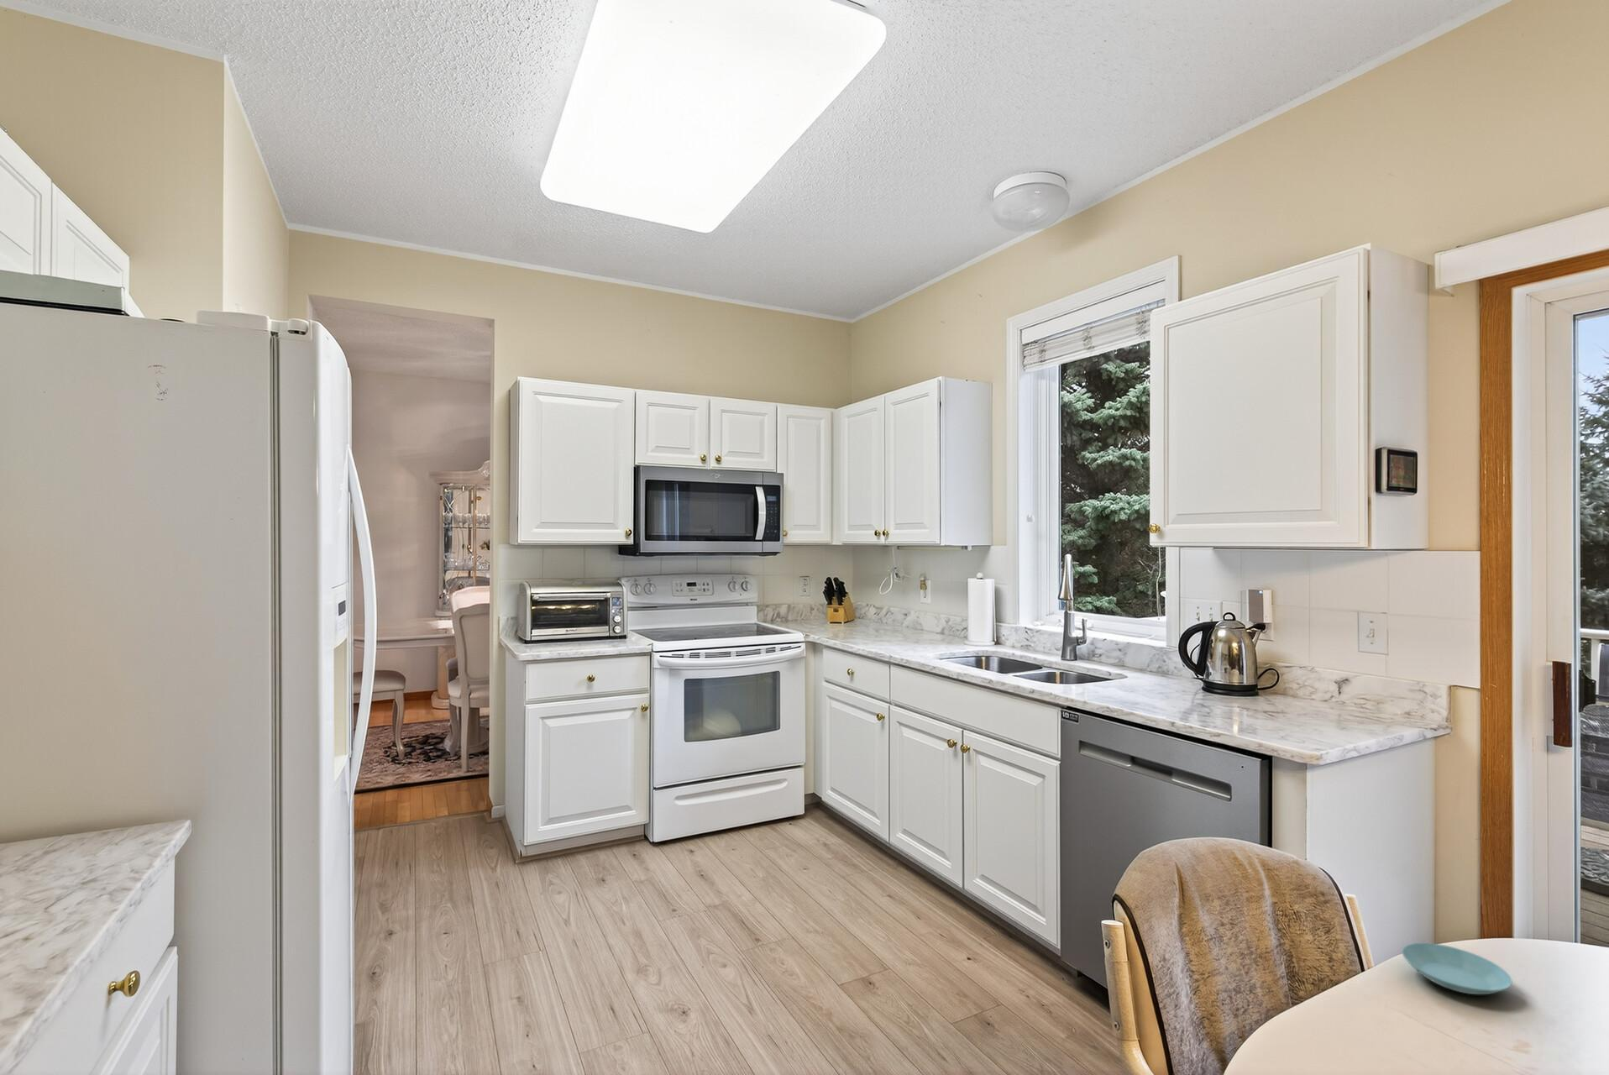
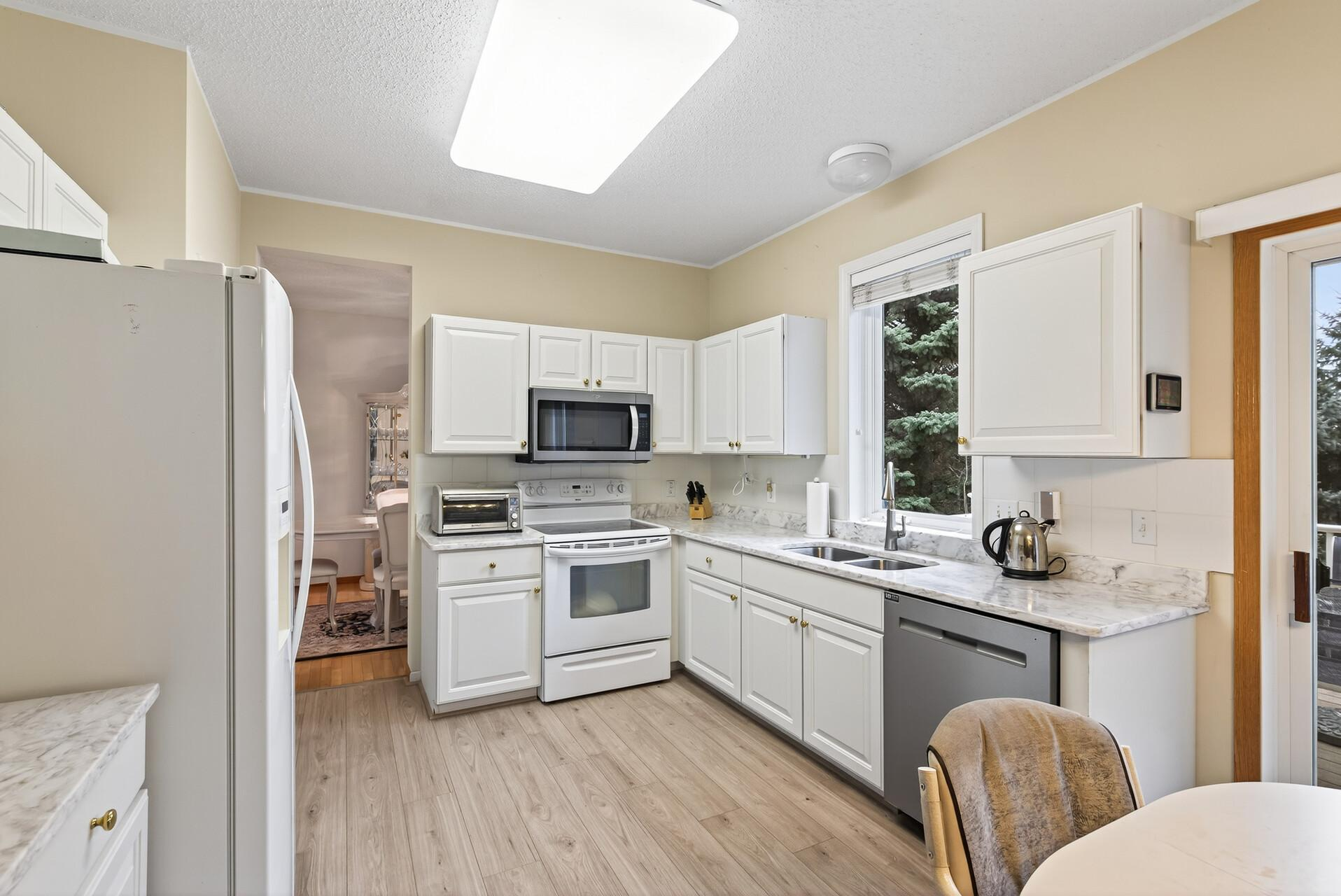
- saucer [1400,942,1513,996]
